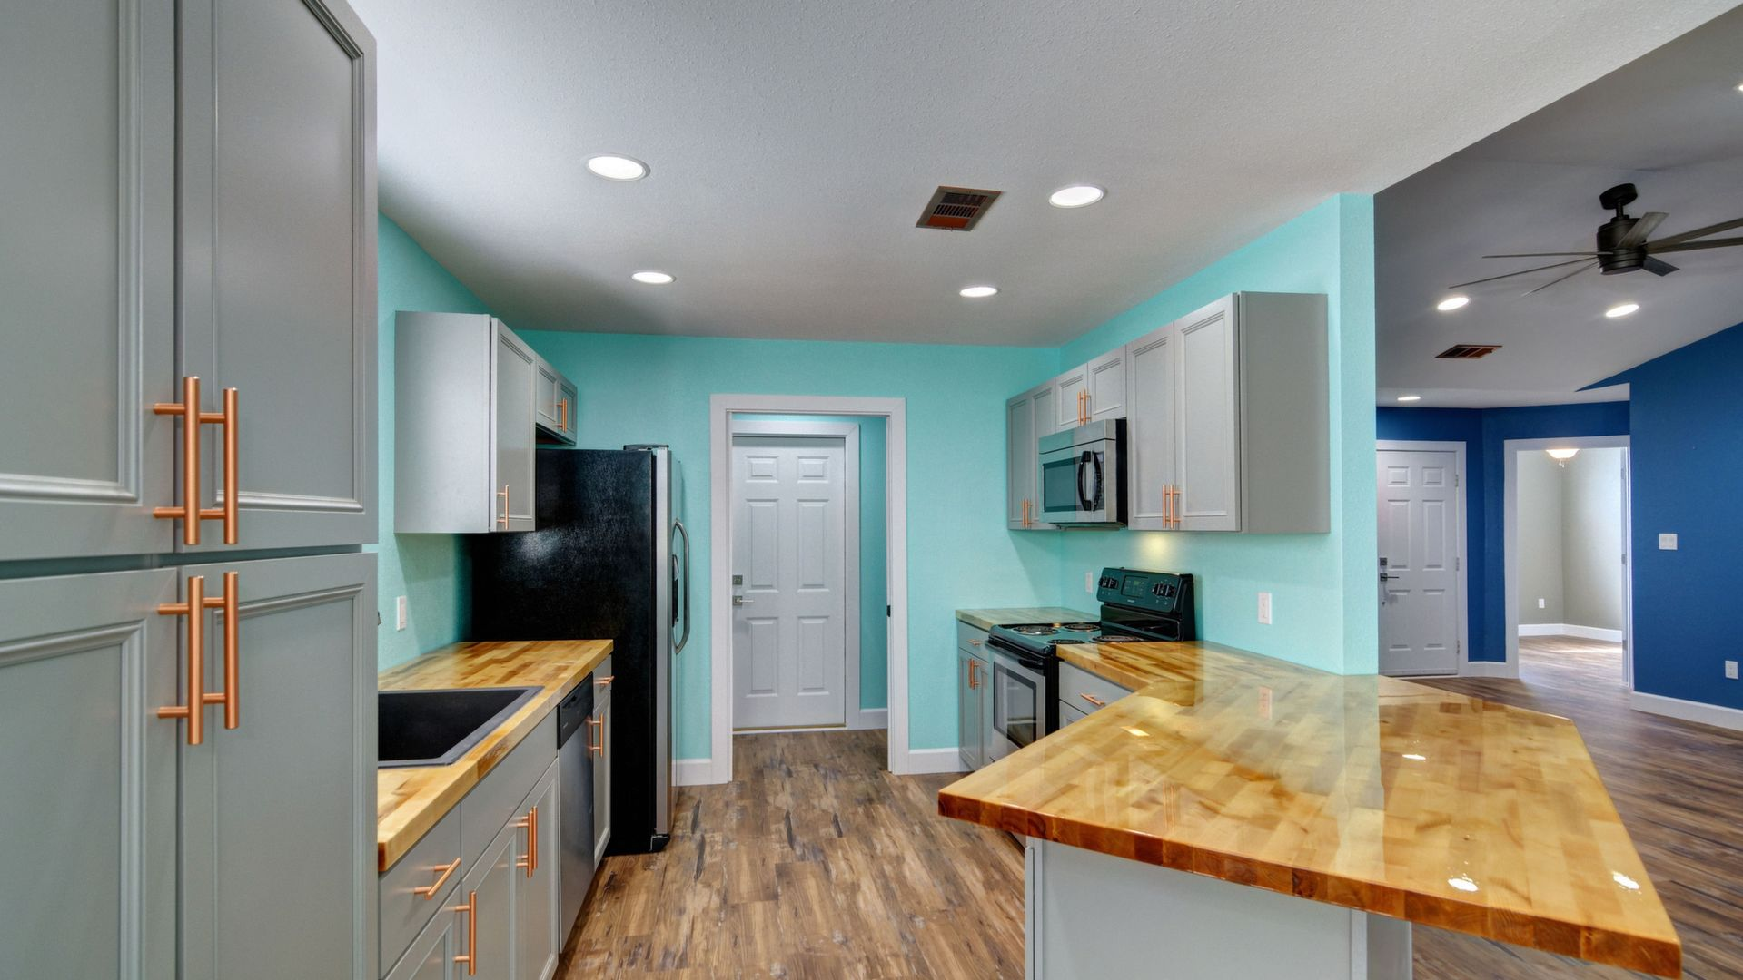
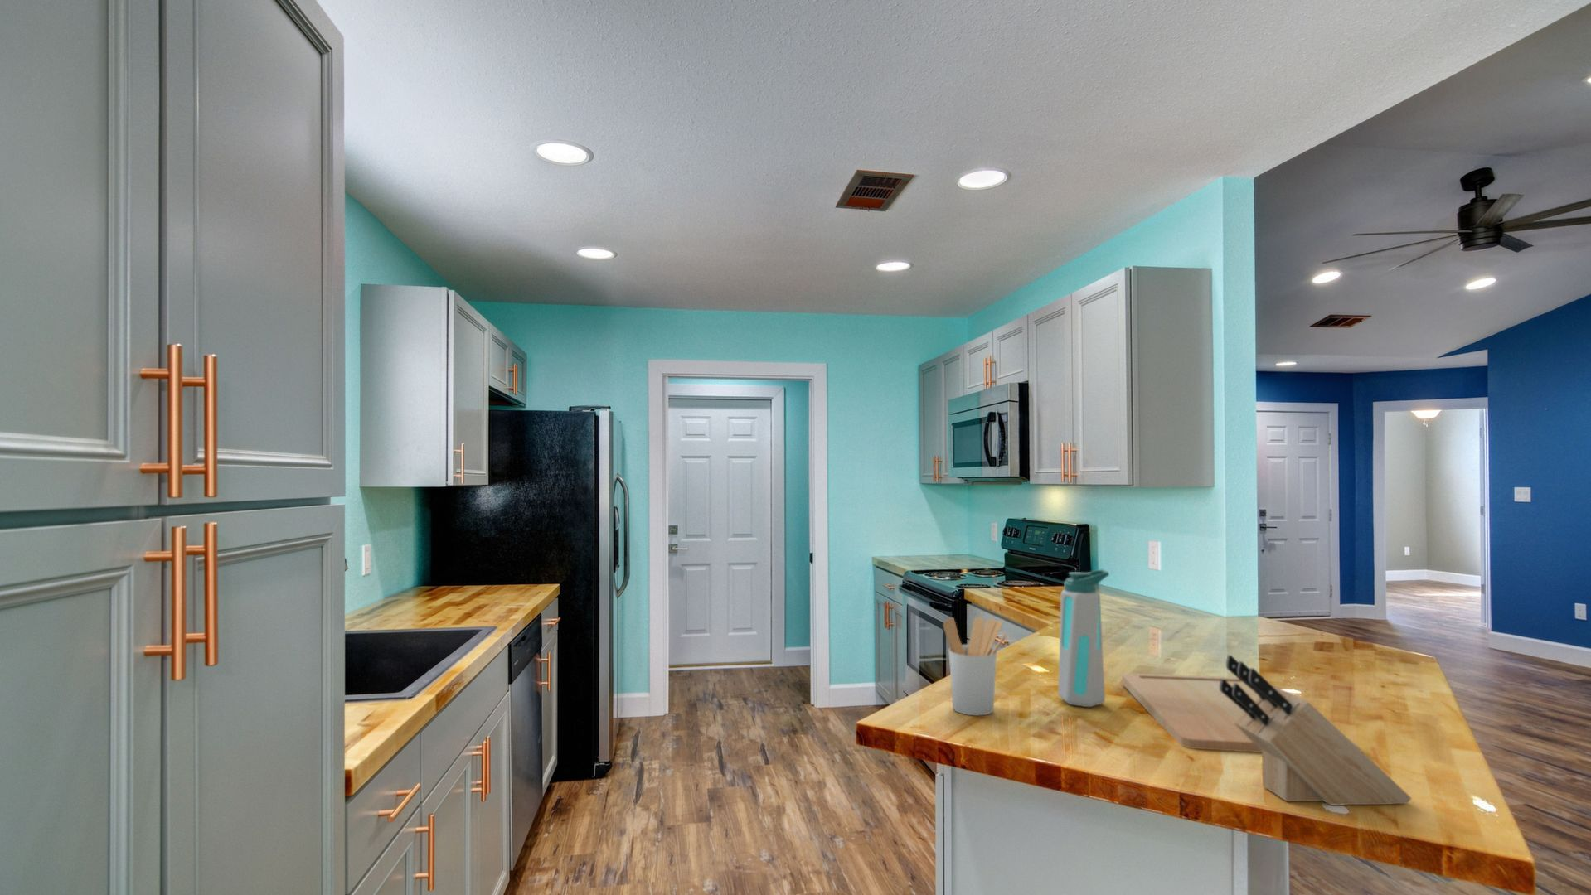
+ cutting board [1121,672,1359,753]
+ water bottle [1058,568,1110,708]
+ knife block [1219,653,1412,806]
+ utensil holder [943,615,1007,716]
